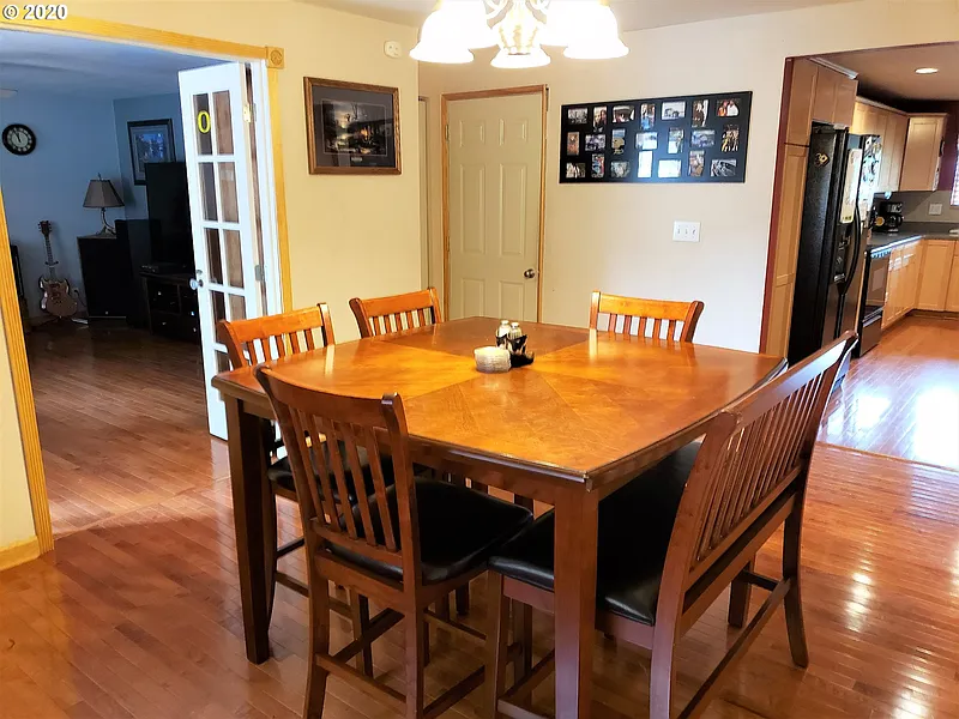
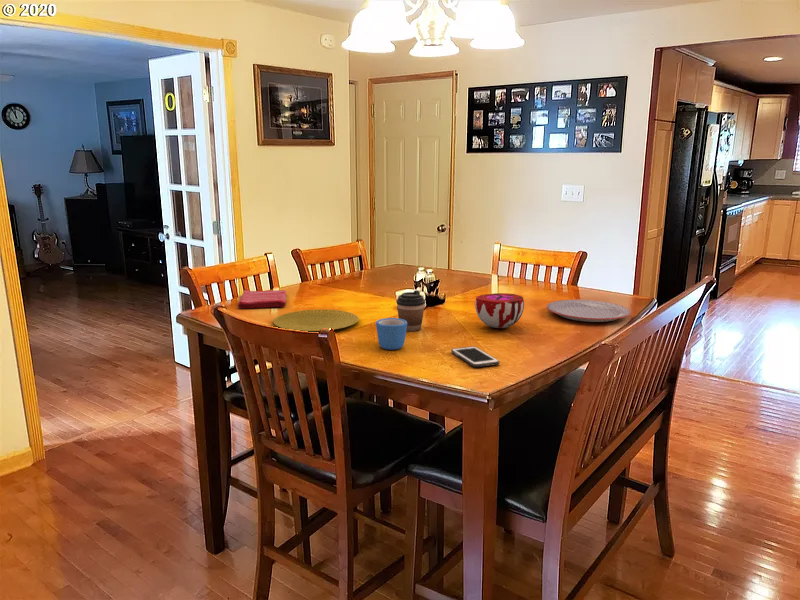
+ dish towel [237,289,287,309]
+ plate [546,299,632,323]
+ mug [375,317,407,351]
+ coffee cup [395,289,426,332]
+ decorative bowl [474,292,525,329]
+ cell phone [450,345,500,368]
+ plate [272,308,360,332]
